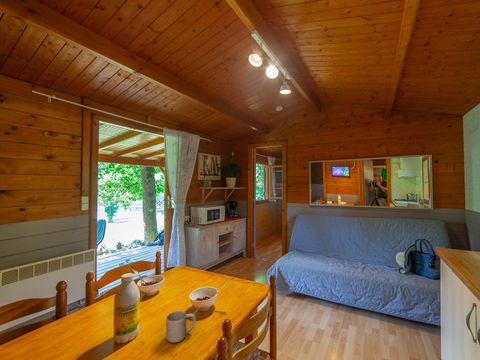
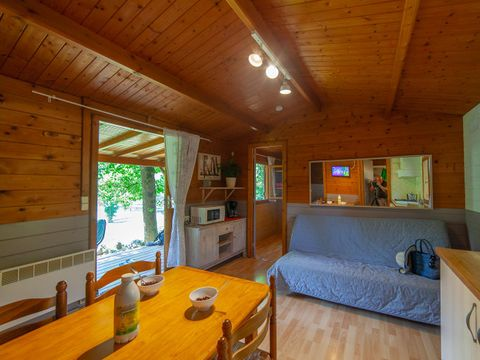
- mug [165,310,197,344]
